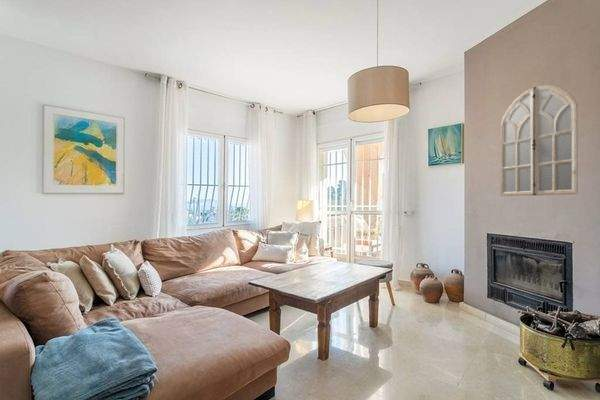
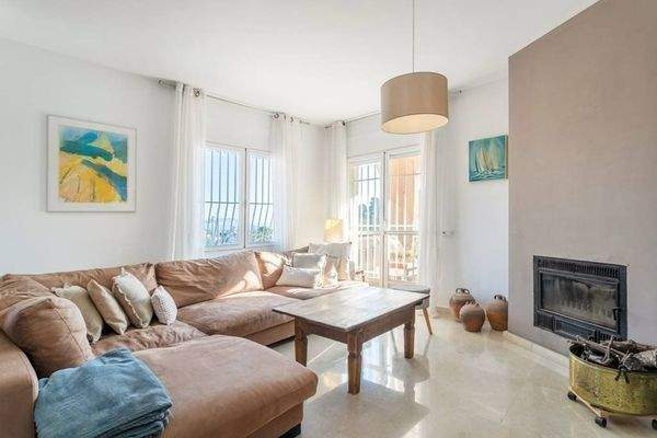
- home mirror [500,84,579,197]
